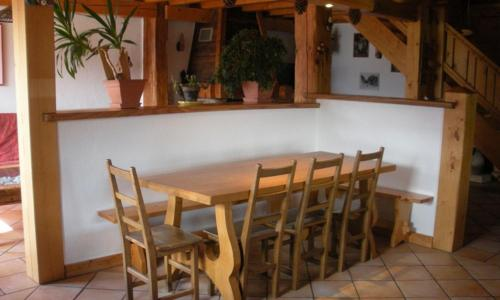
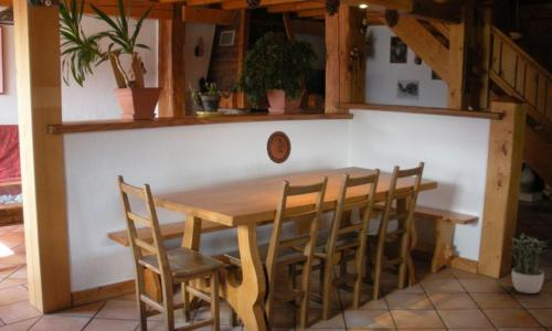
+ potted plant [508,232,552,295]
+ decorative plate [266,130,293,164]
